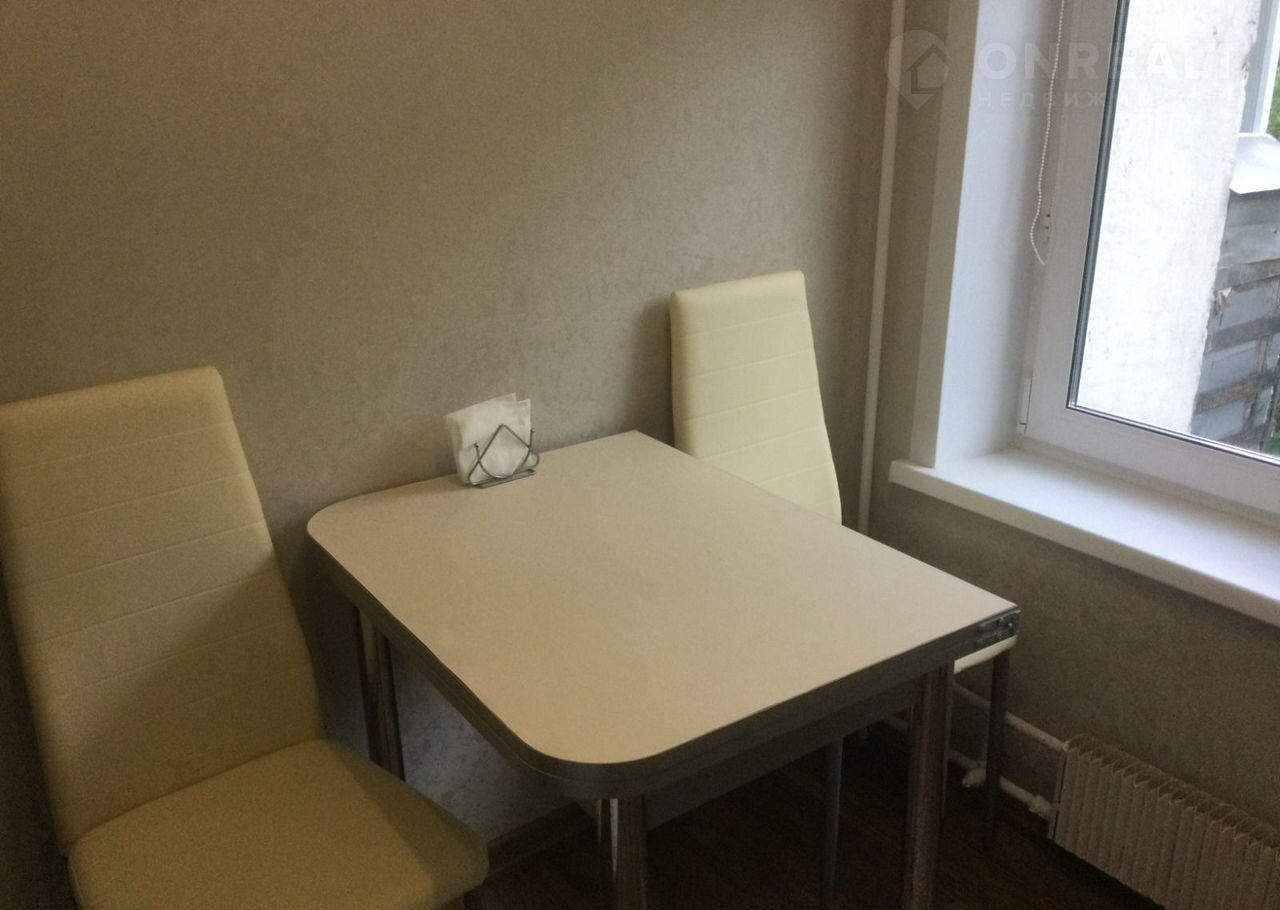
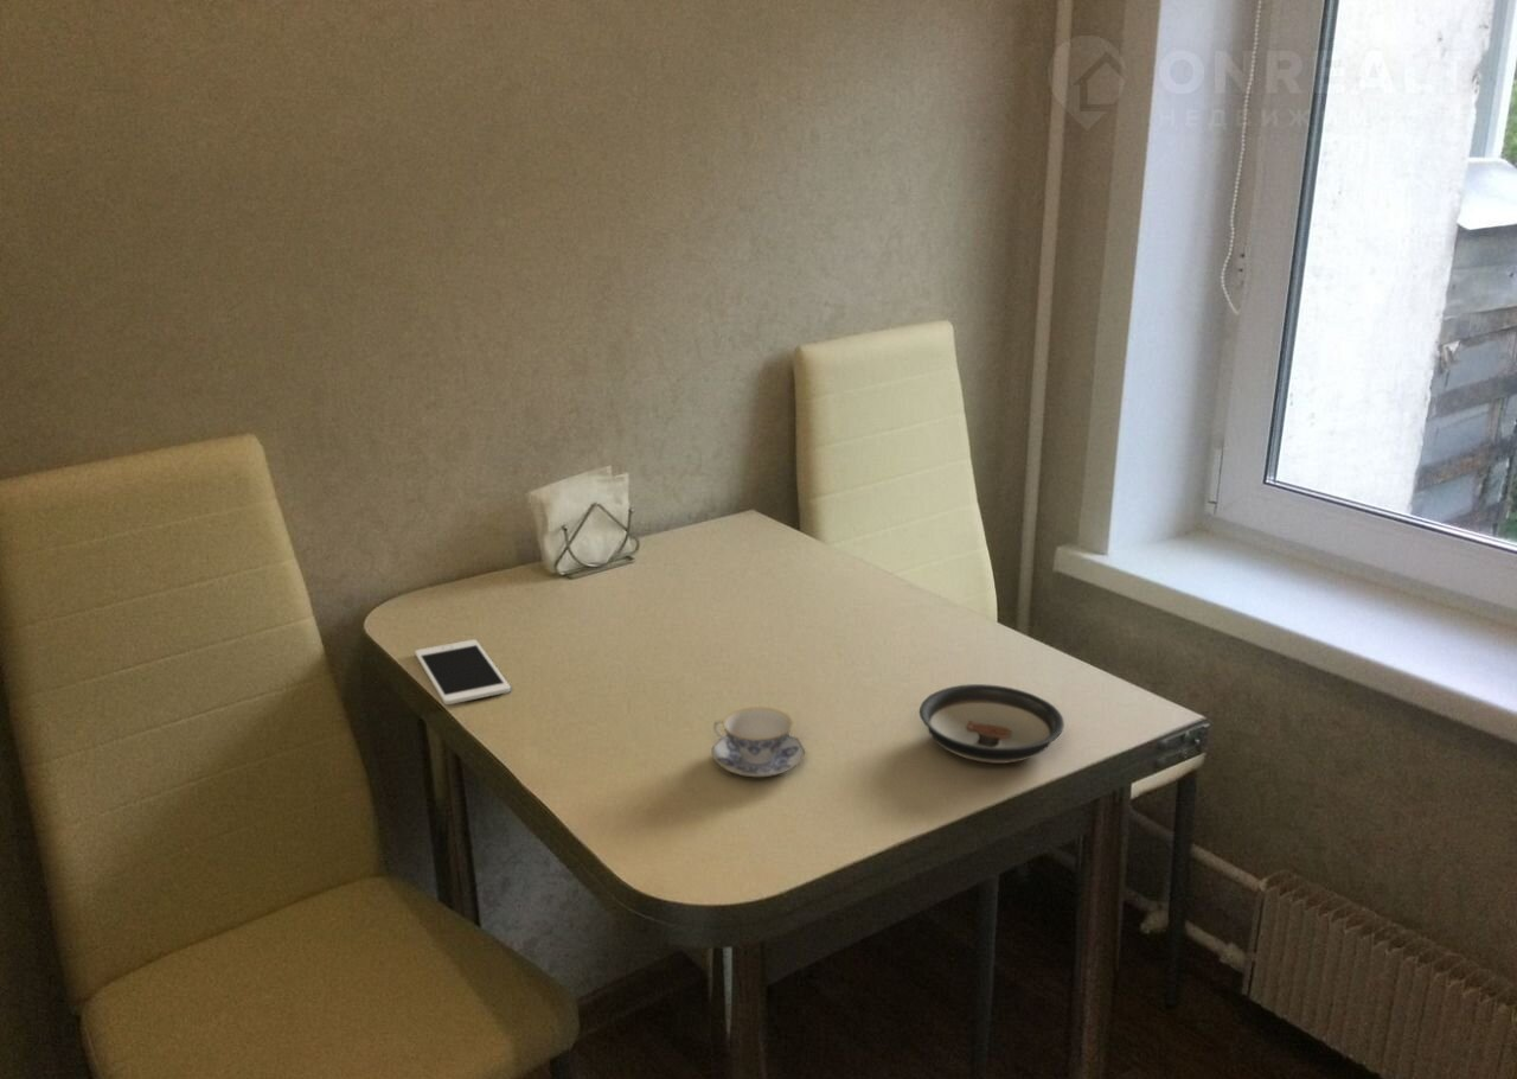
+ chinaware [710,706,806,778]
+ cell phone [414,639,512,706]
+ saucer [918,683,1065,765]
